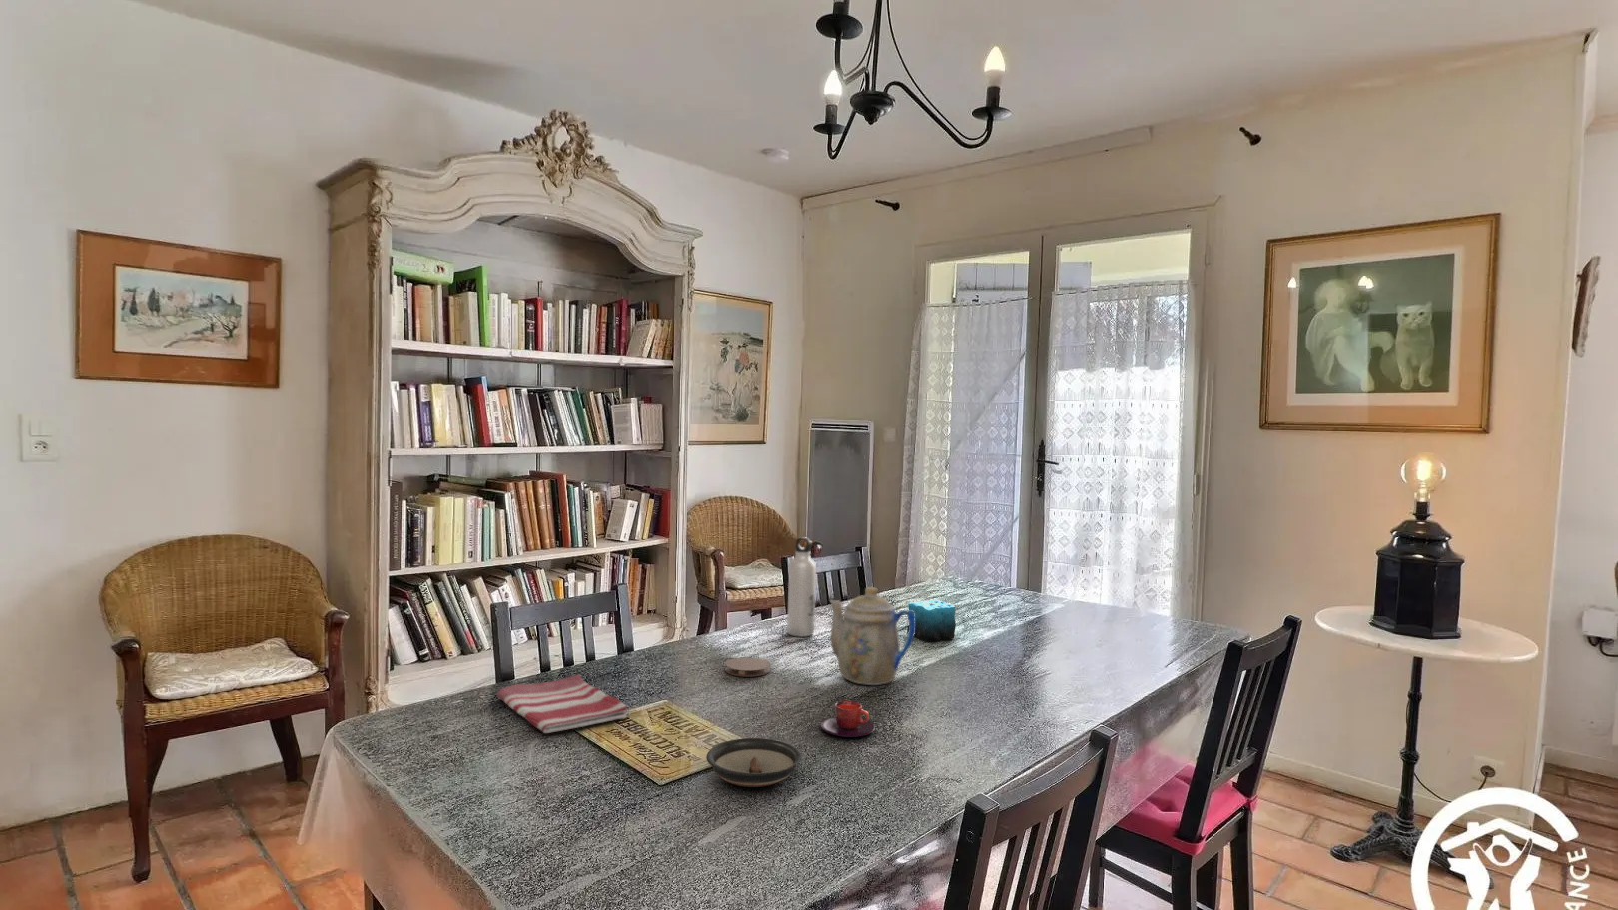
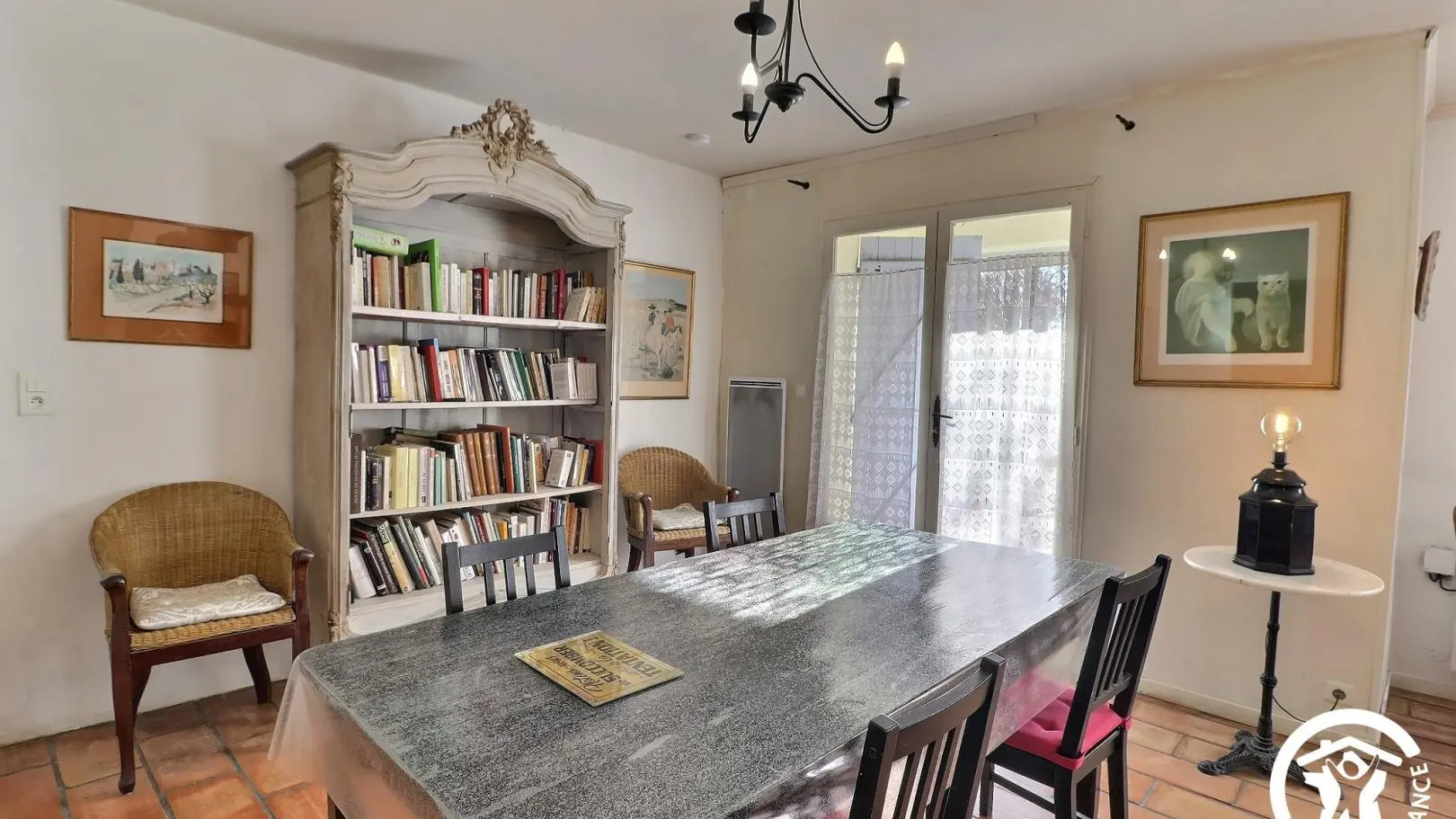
- water bottle [786,537,817,638]
- coaster [725,657,771,678]
- teapot [828,587,915,687]
- saucer [706,737,803,788]
- candle [906,591,957,643]
- teacup [820,700,876,738]
- dish towel [497,674,629,734]
